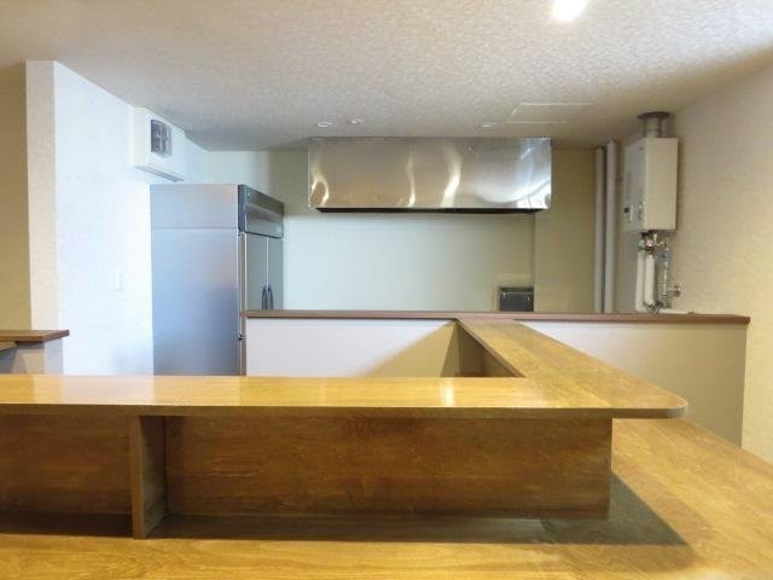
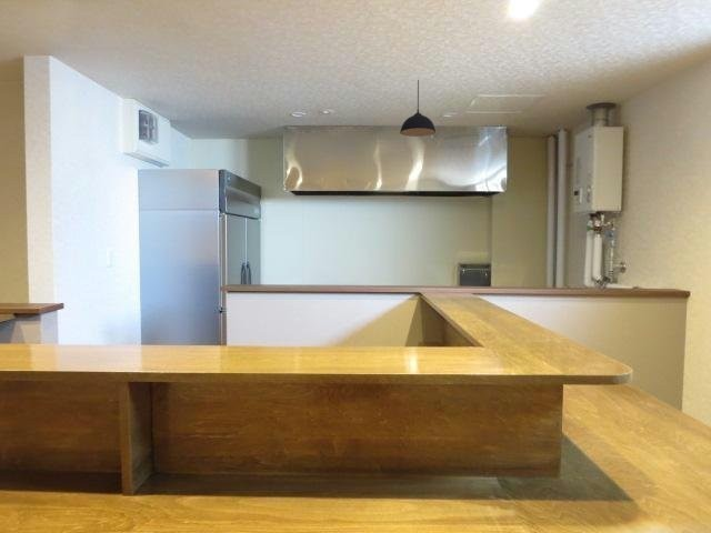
+ pendant light [399,79,437,138]
